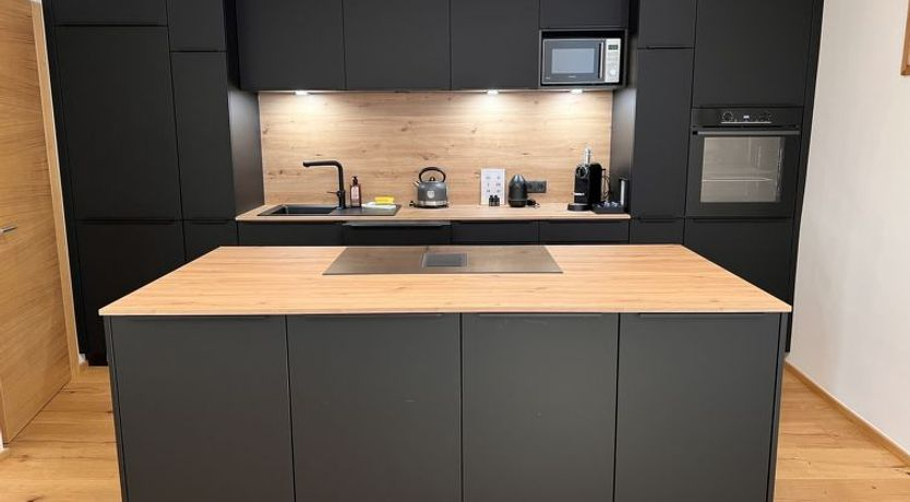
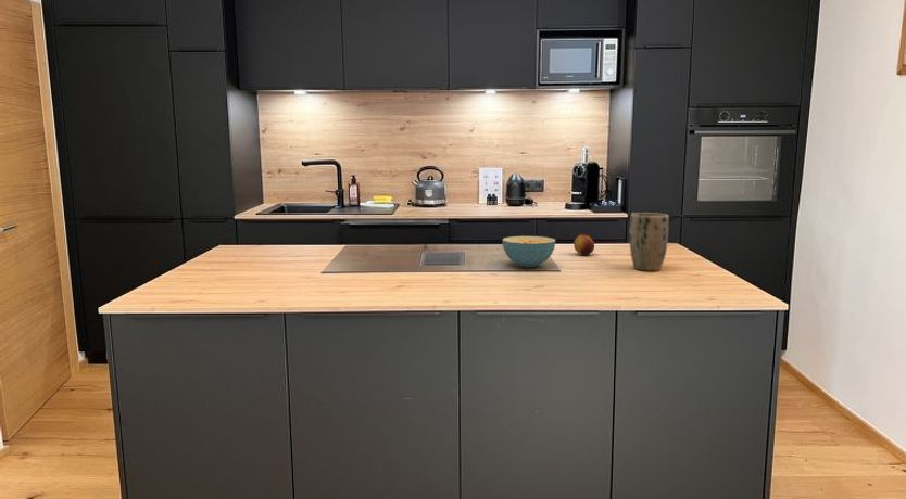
+ fruit [572,233,595,256]
+ plant pot [628,212,670,271]
+ cereal bowl [501,235,556,268]
